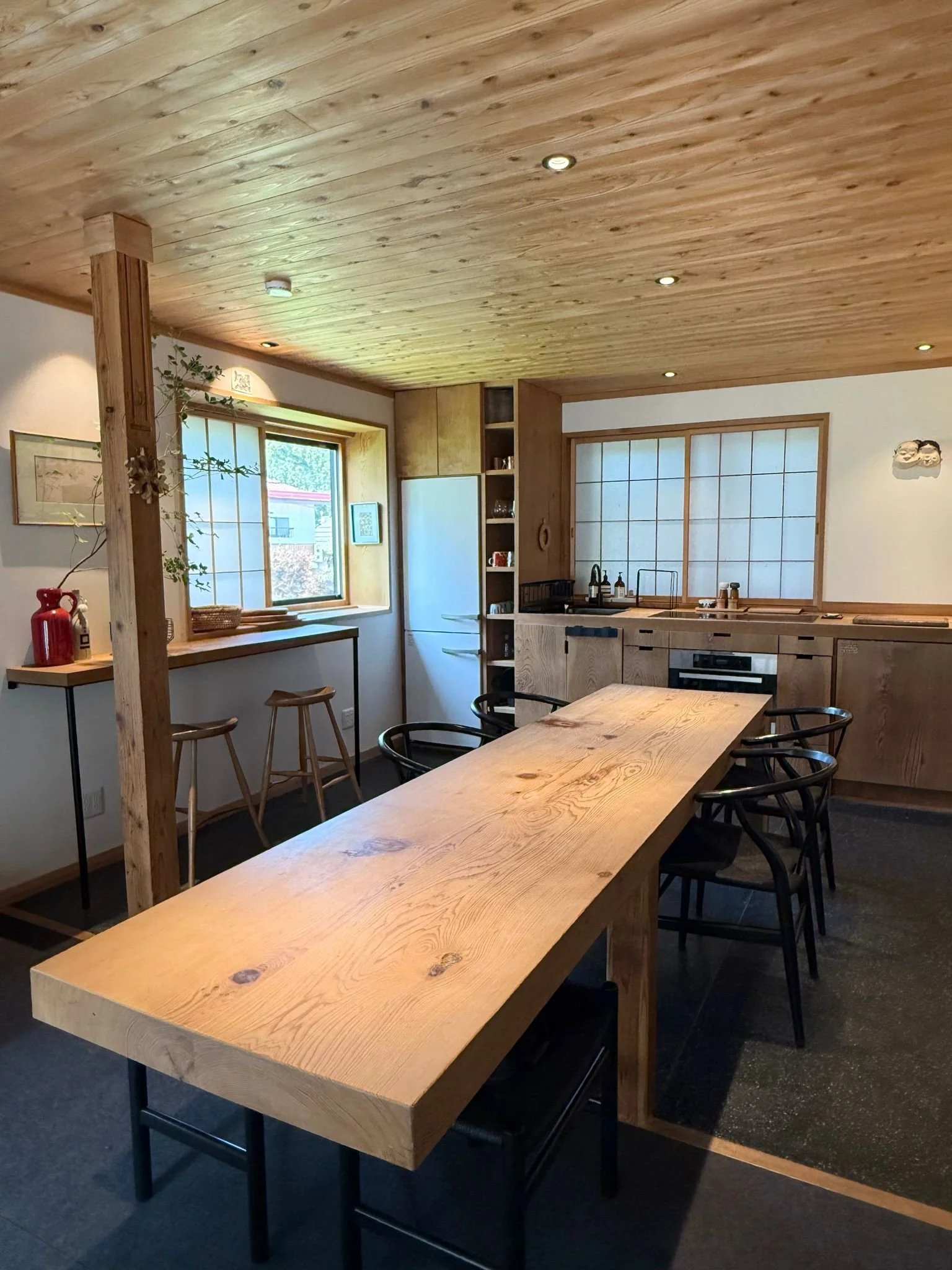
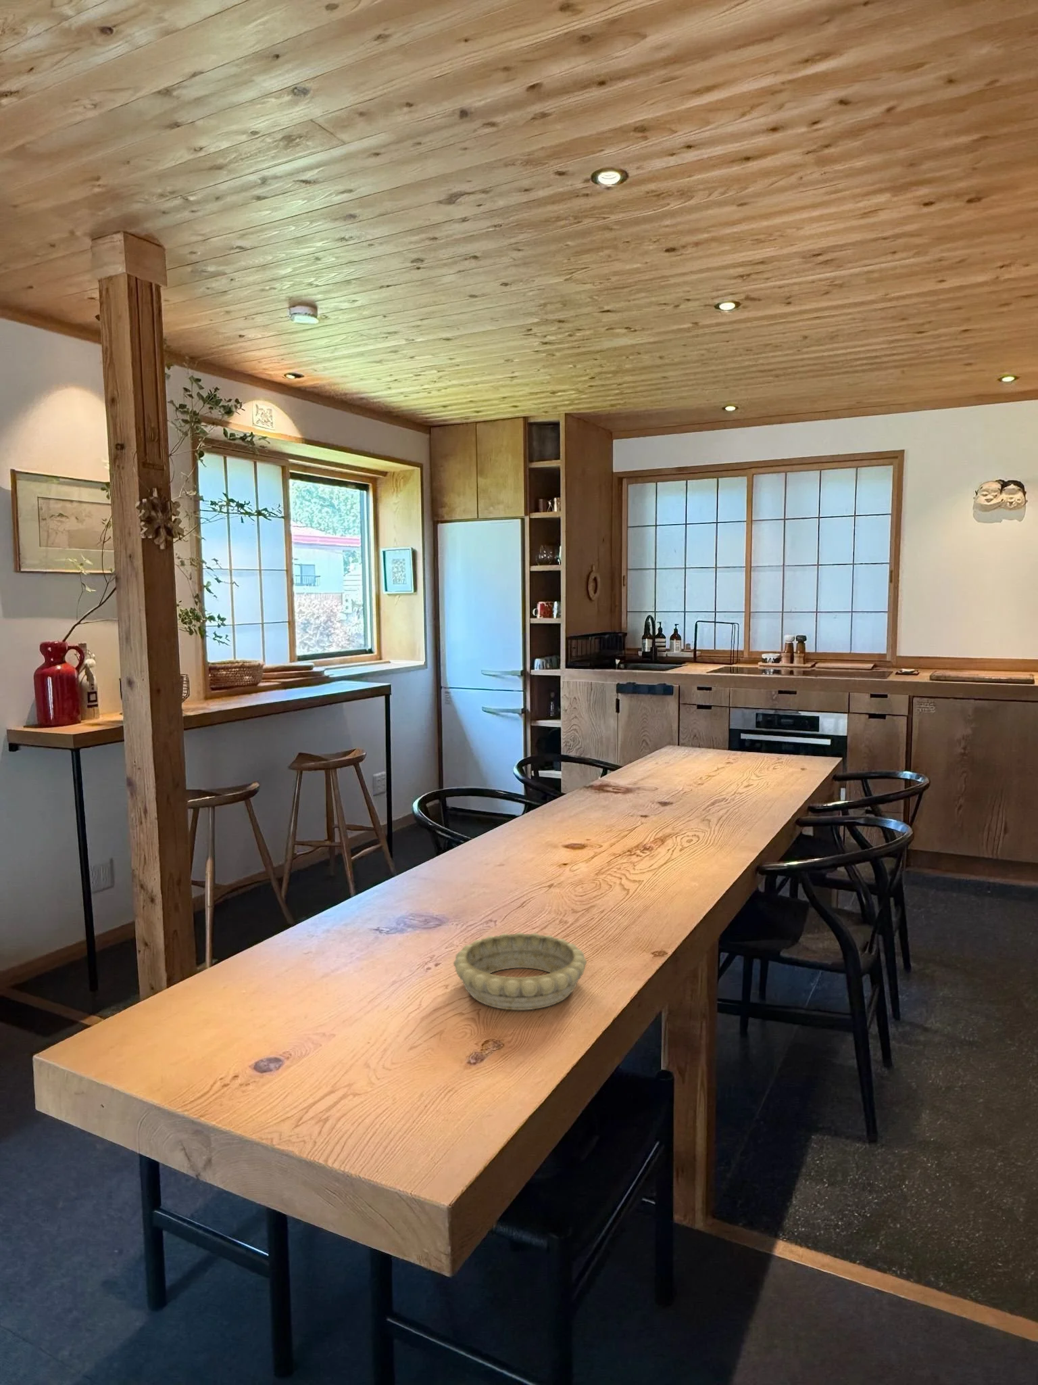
+ decorative bowl [452,932,588,1010]
